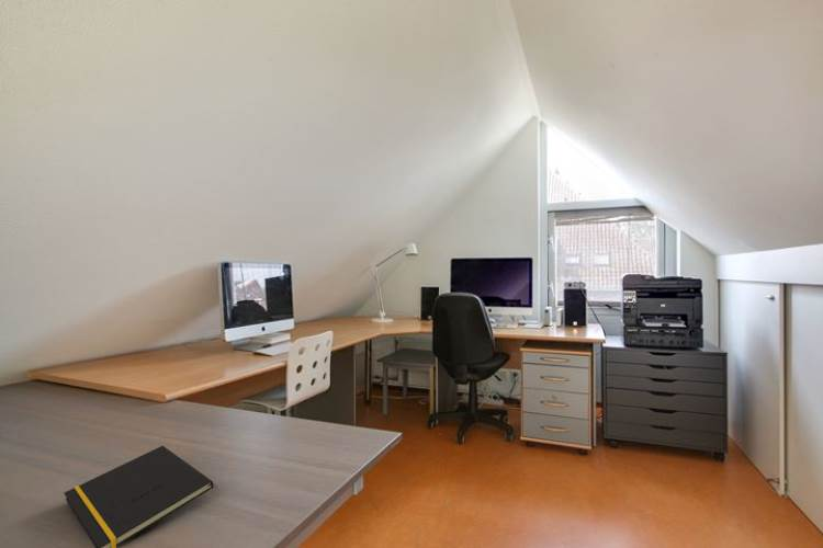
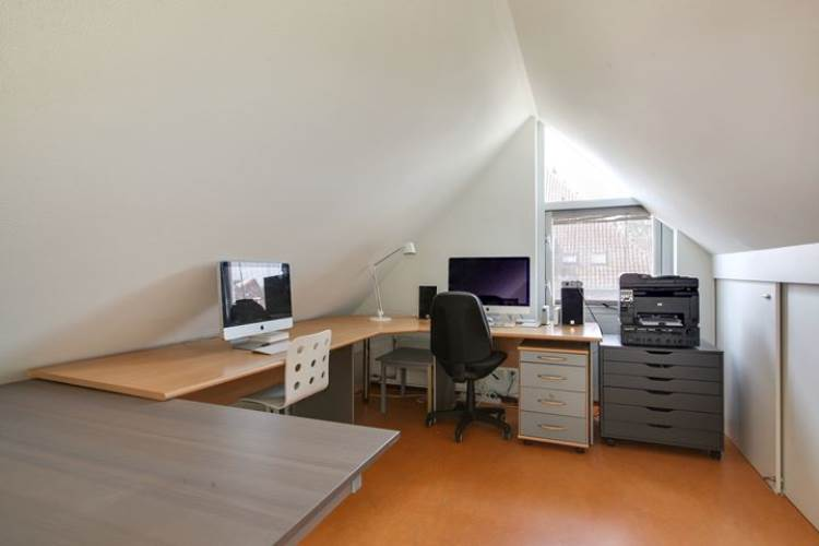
- notepad [63,445,214,548]
